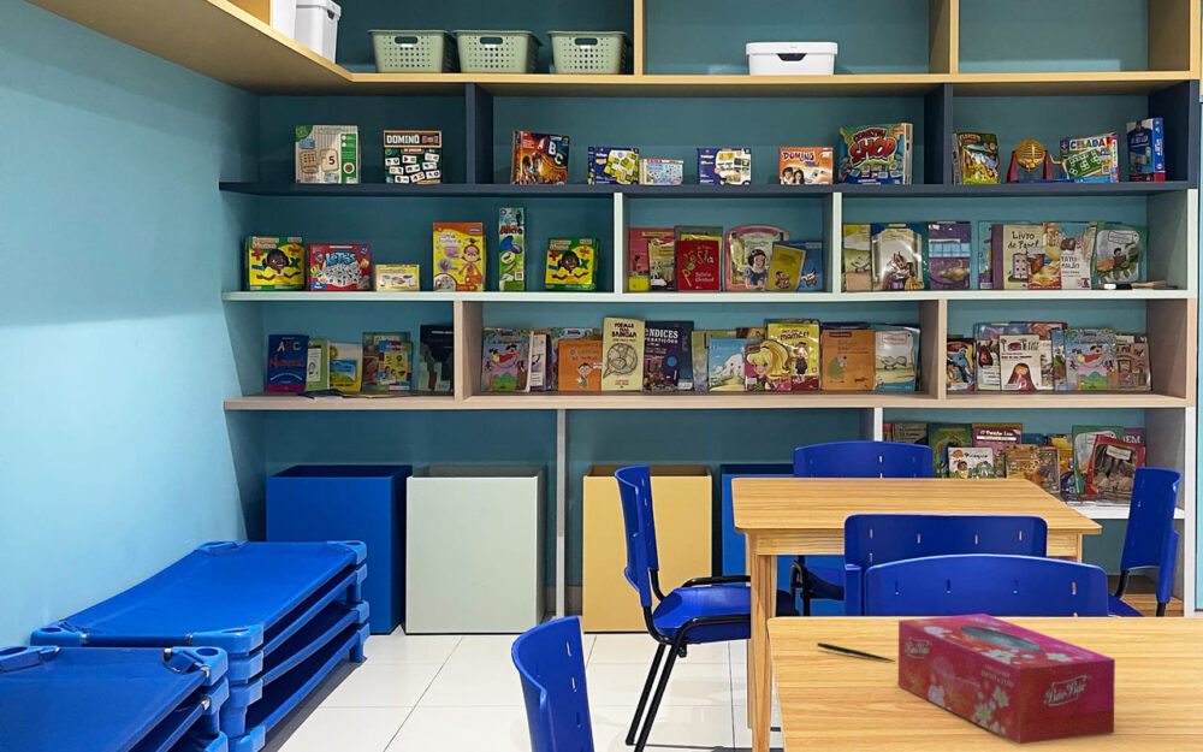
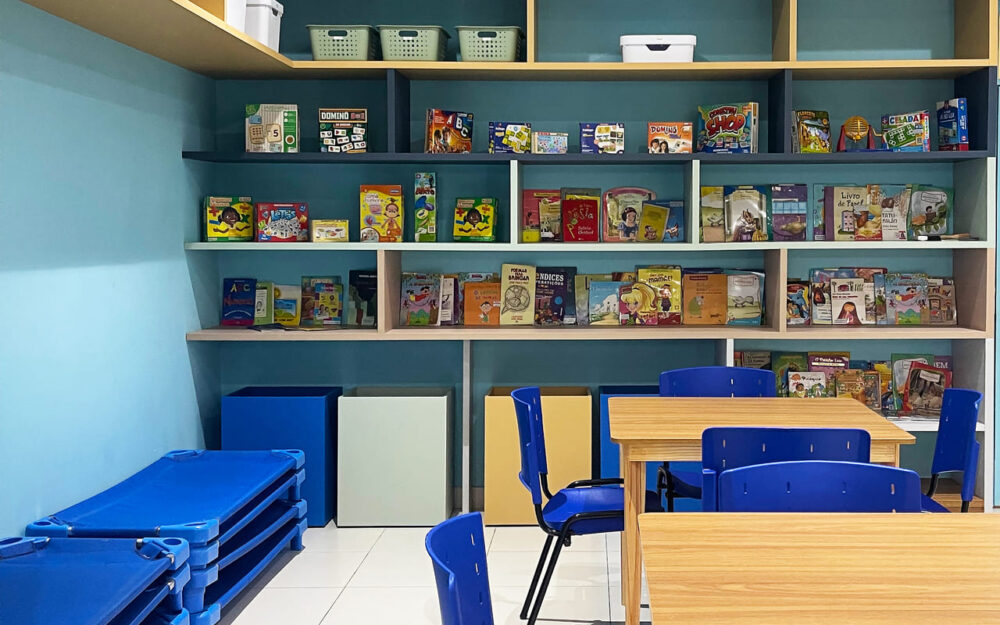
- pen [816,641,897,663]
- tissue box [897,612,1116,745]
